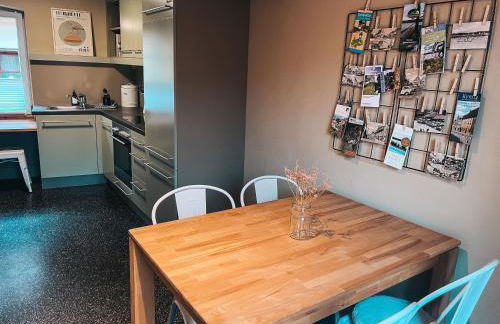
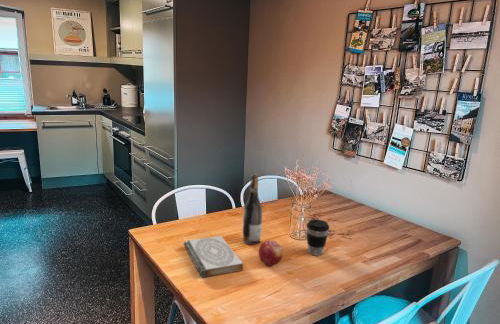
+ coffee cup [306,218,330,256]
+ wine bottle [241,173,263,246]
+ fruit [258,240,284,267]
+ book [183,235,244,279]
